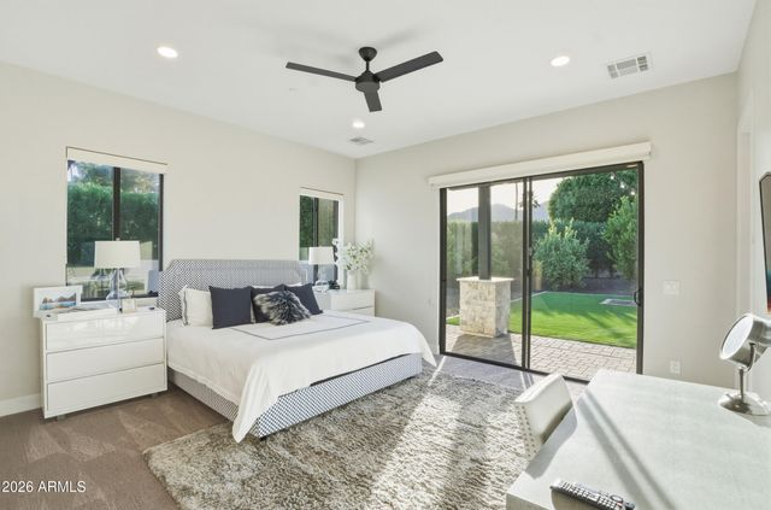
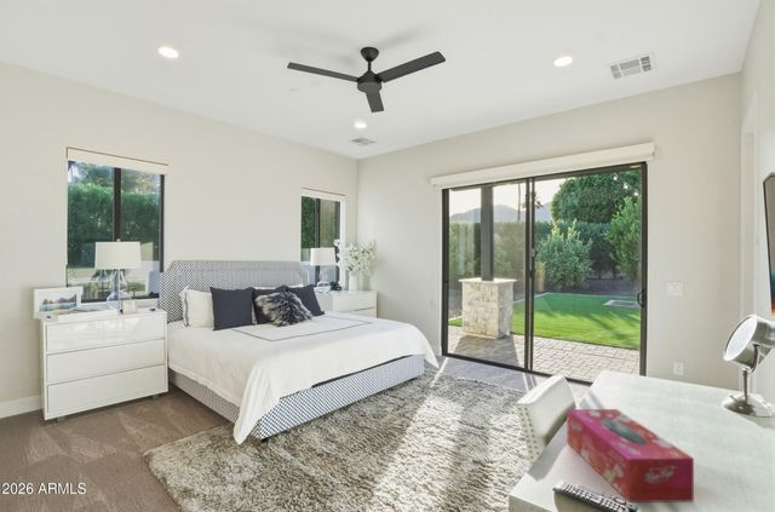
+ tissue box [567,408,695,504]
